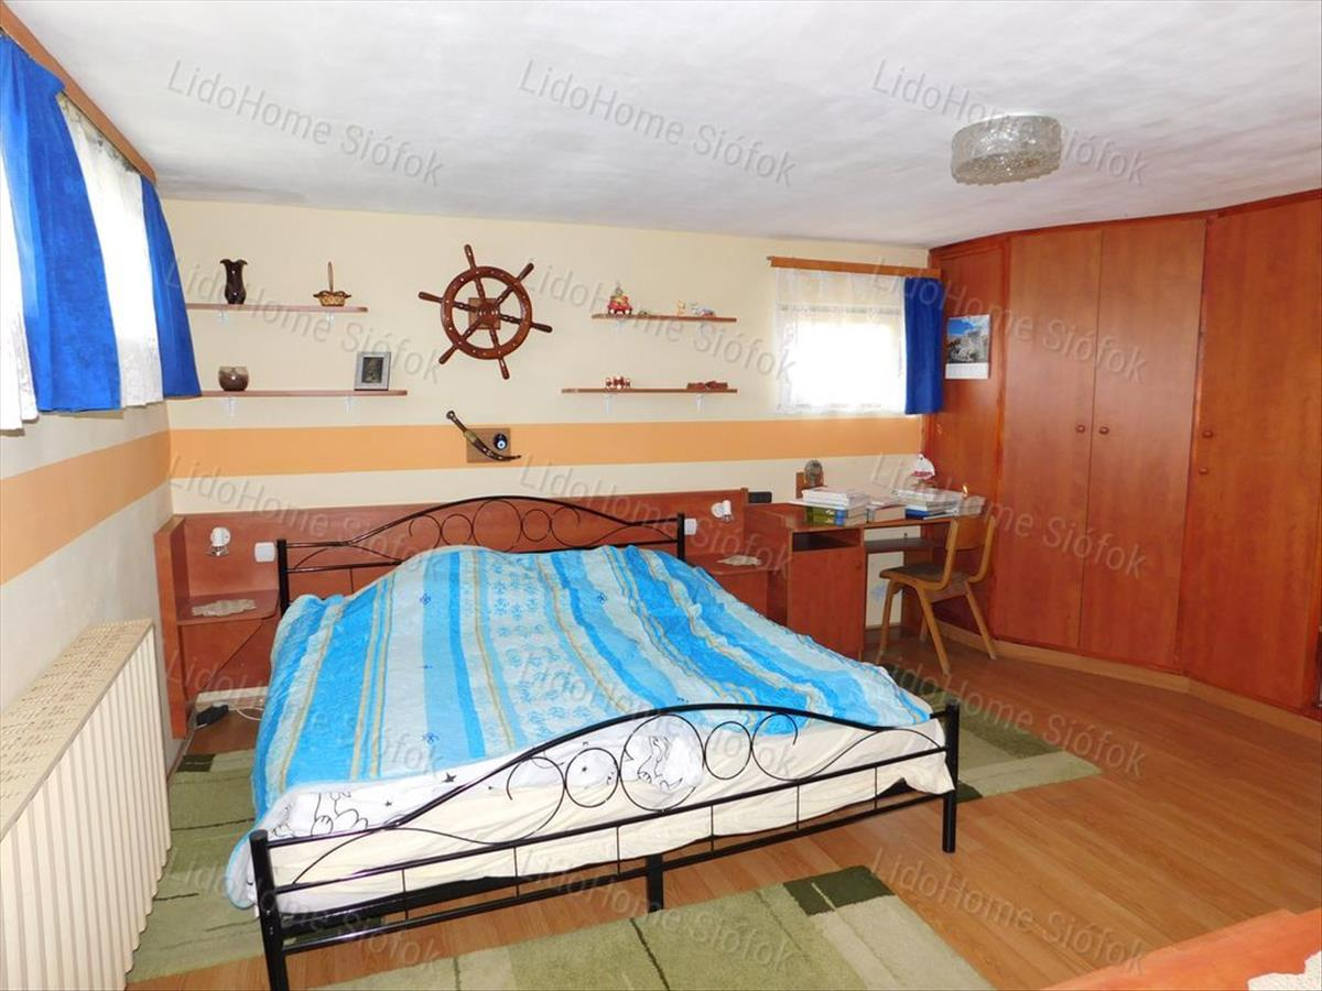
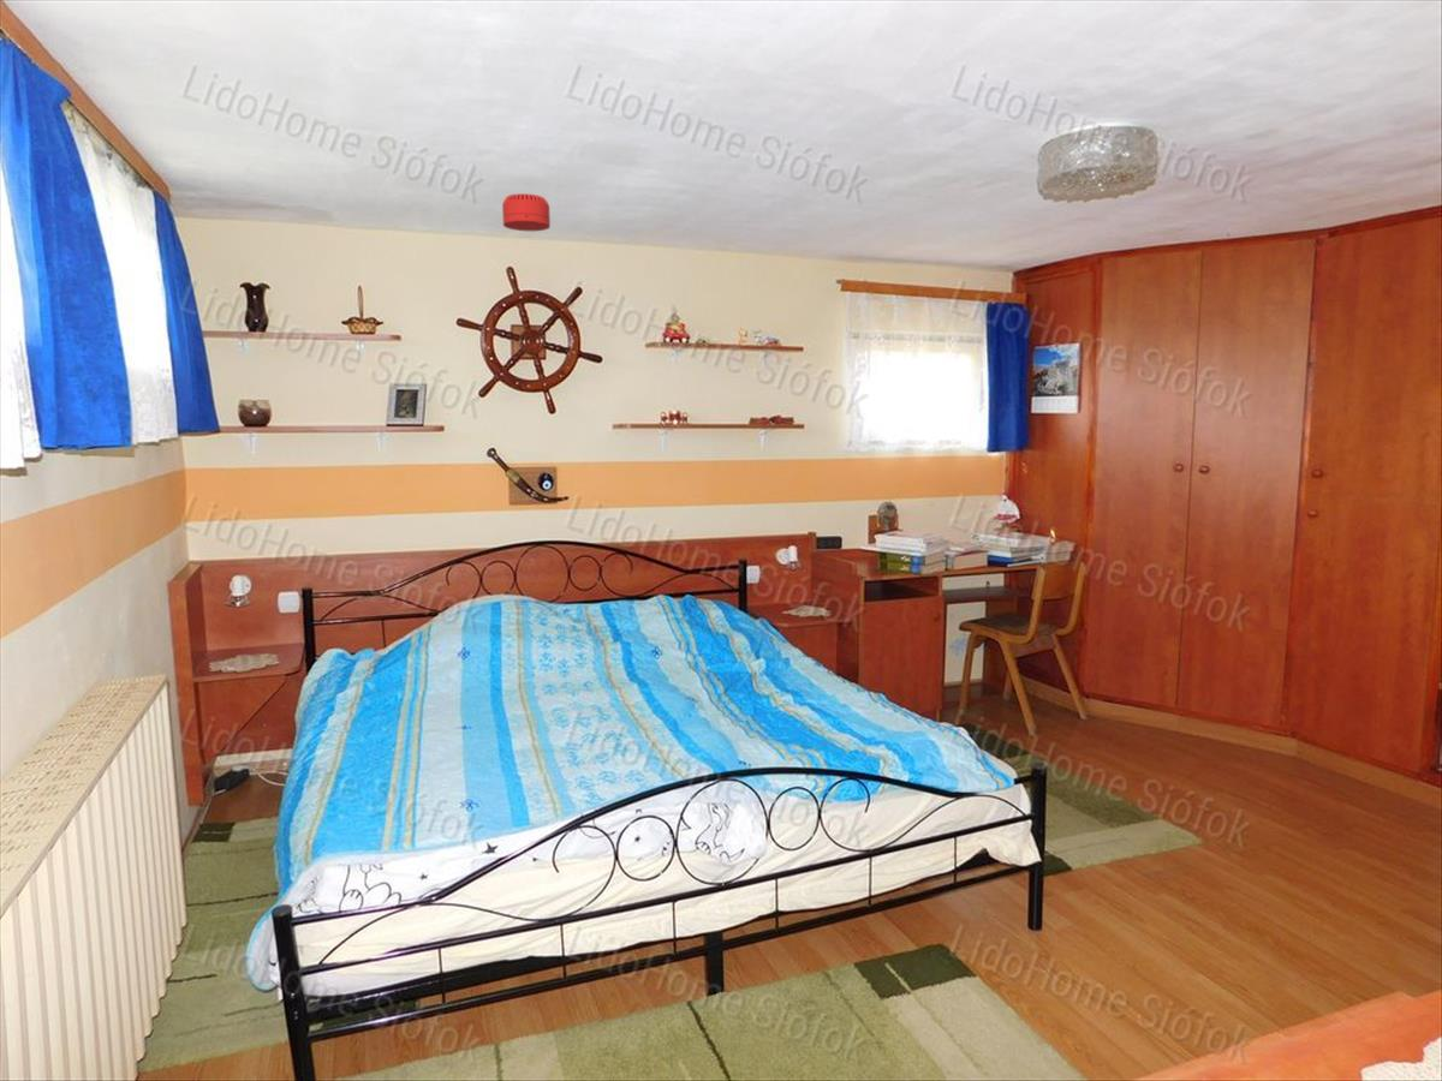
+ smoke detector [501,192,552,232]
